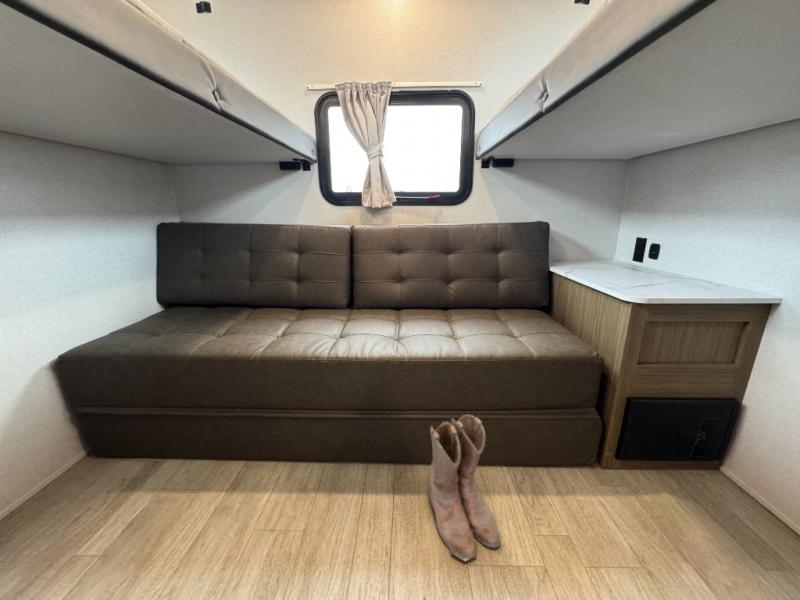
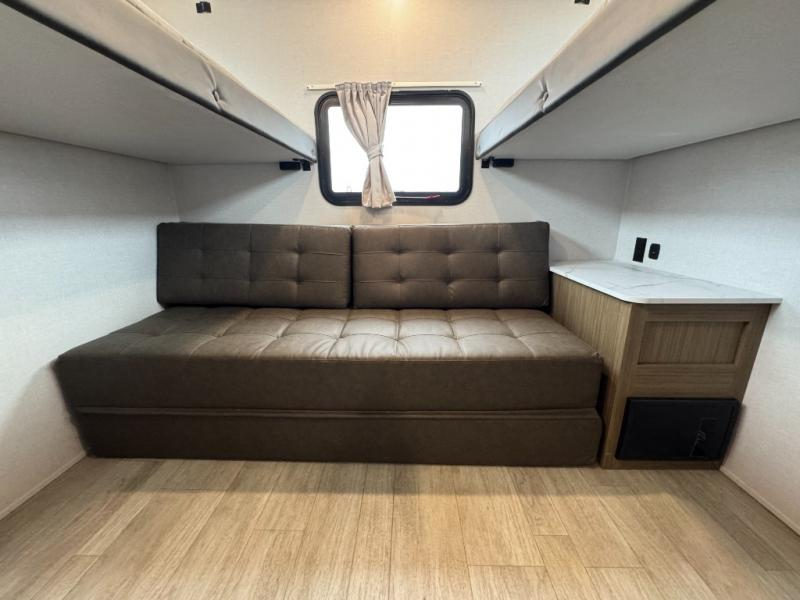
- boots [426,413,502,562]
